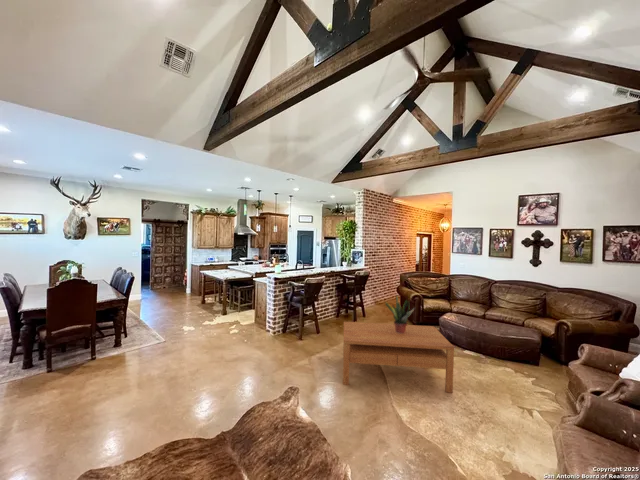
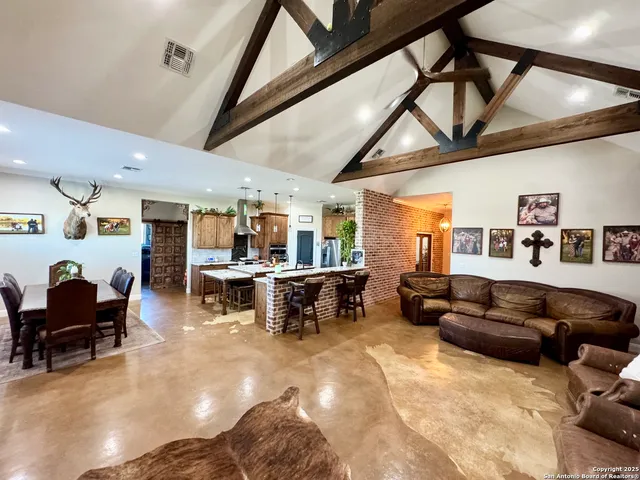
- potted plant [384,294,416,334]
- coffee table [342,321,455,394]
